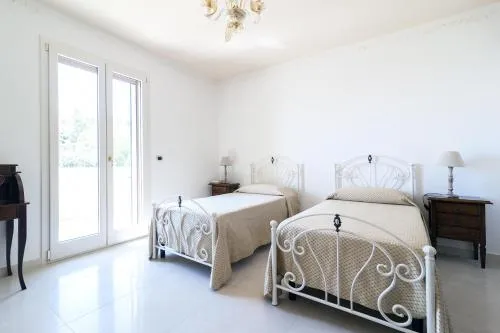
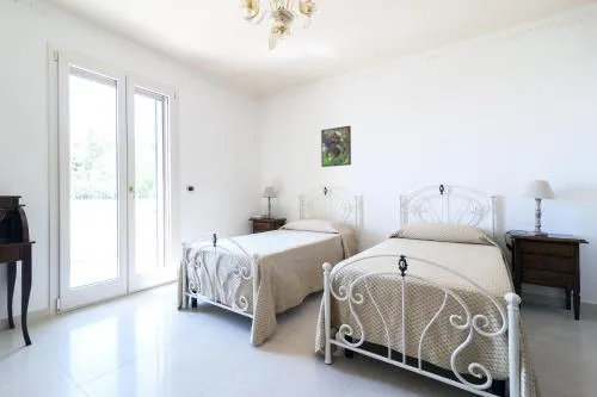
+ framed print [320,125,352,168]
